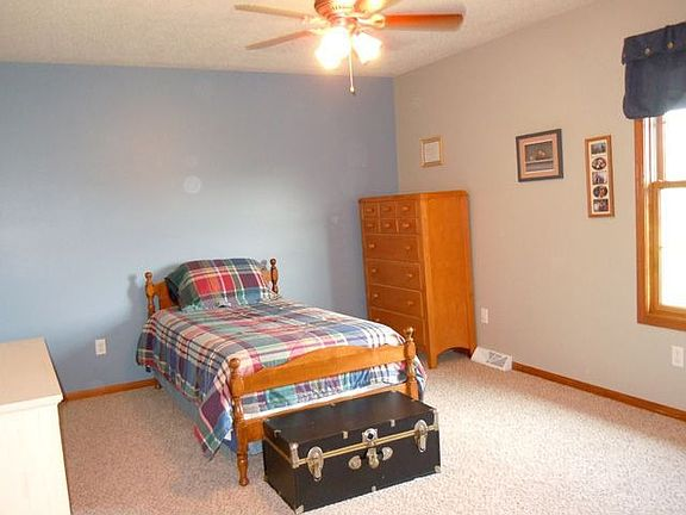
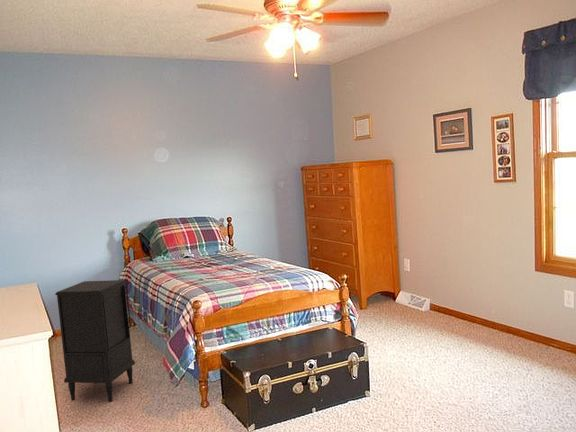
+ nightstand [54,279,136,402]
